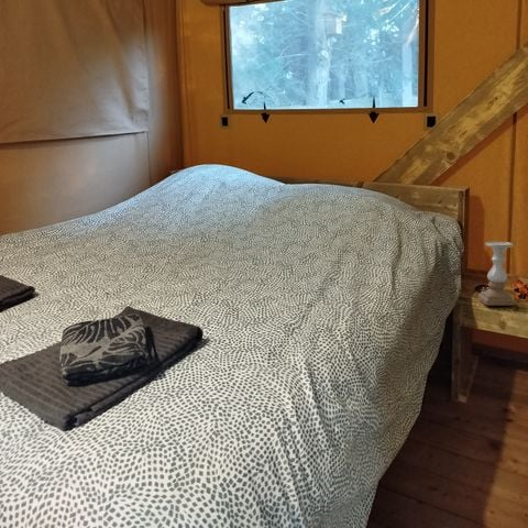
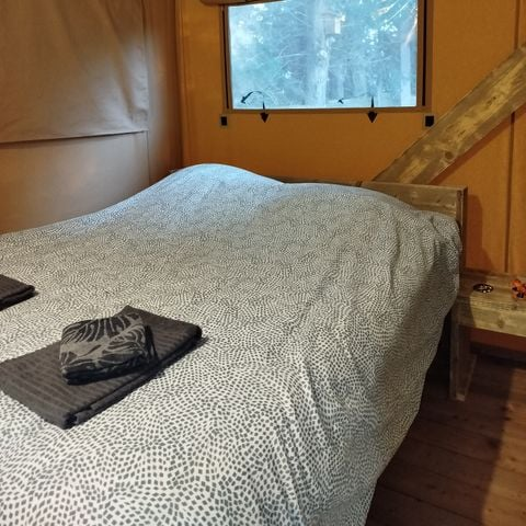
- candle holder [477,240,515,307]
